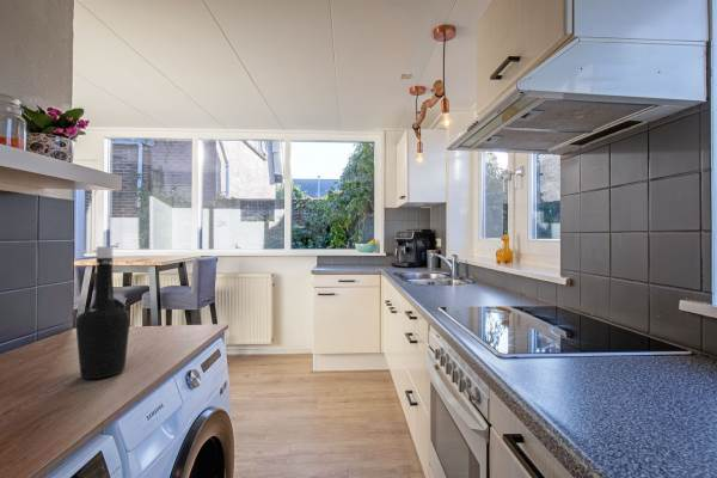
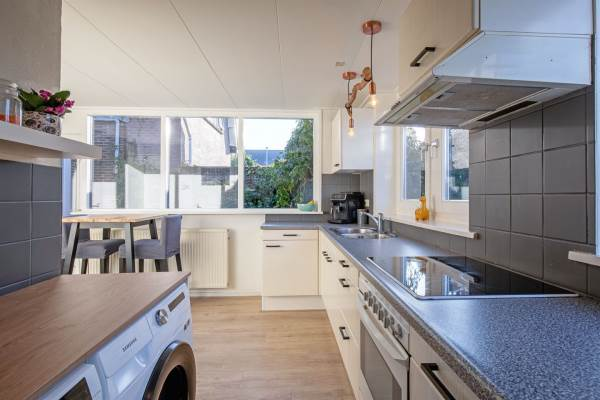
- bottle [74,245,131,380]
